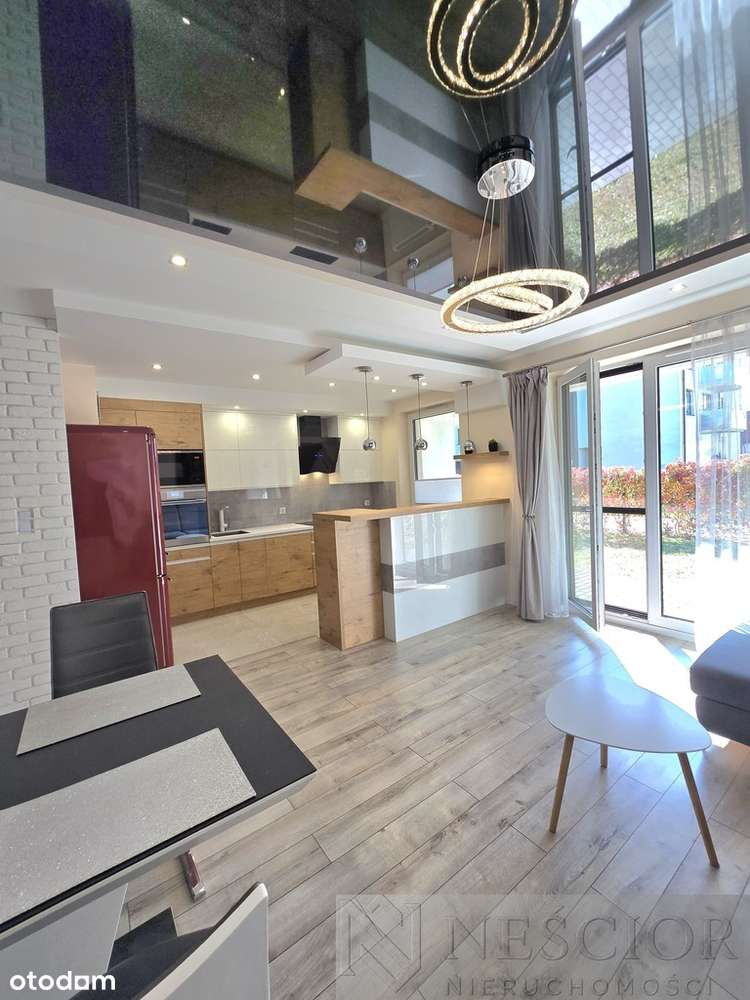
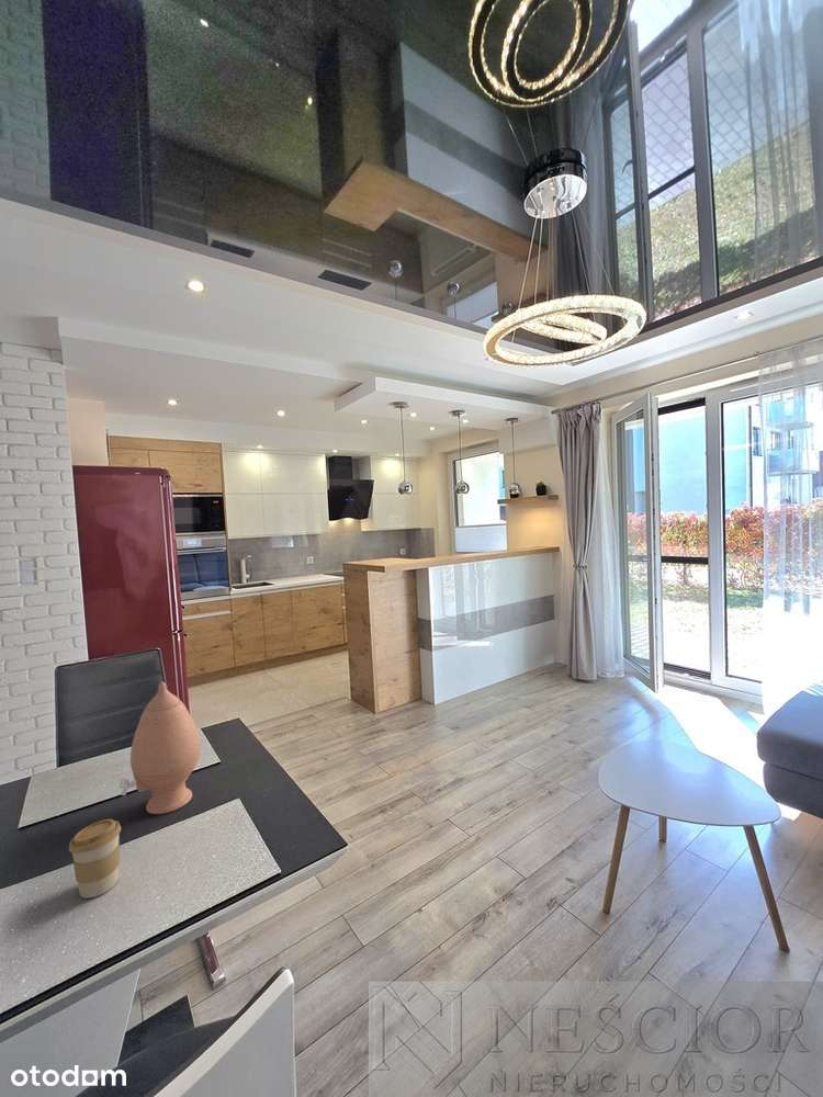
+ coffee cup [68,818,122,900]
+ vase [117,681,202,815]
